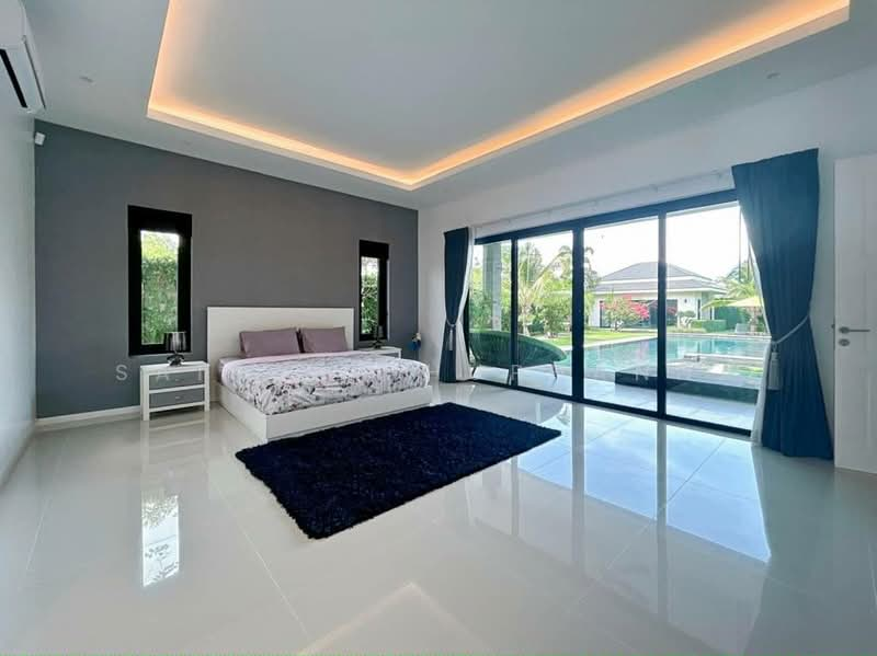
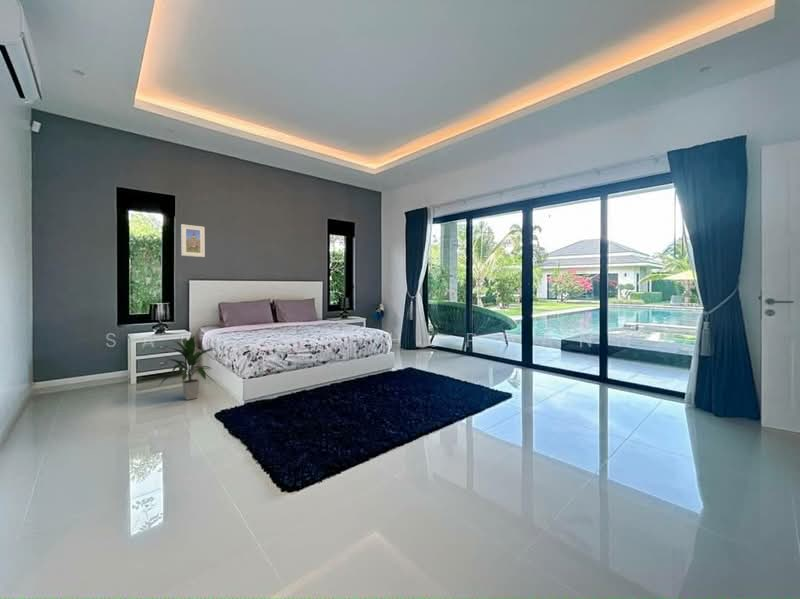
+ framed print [180,223,206,258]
+ indoor plant [158,334,215,401]
